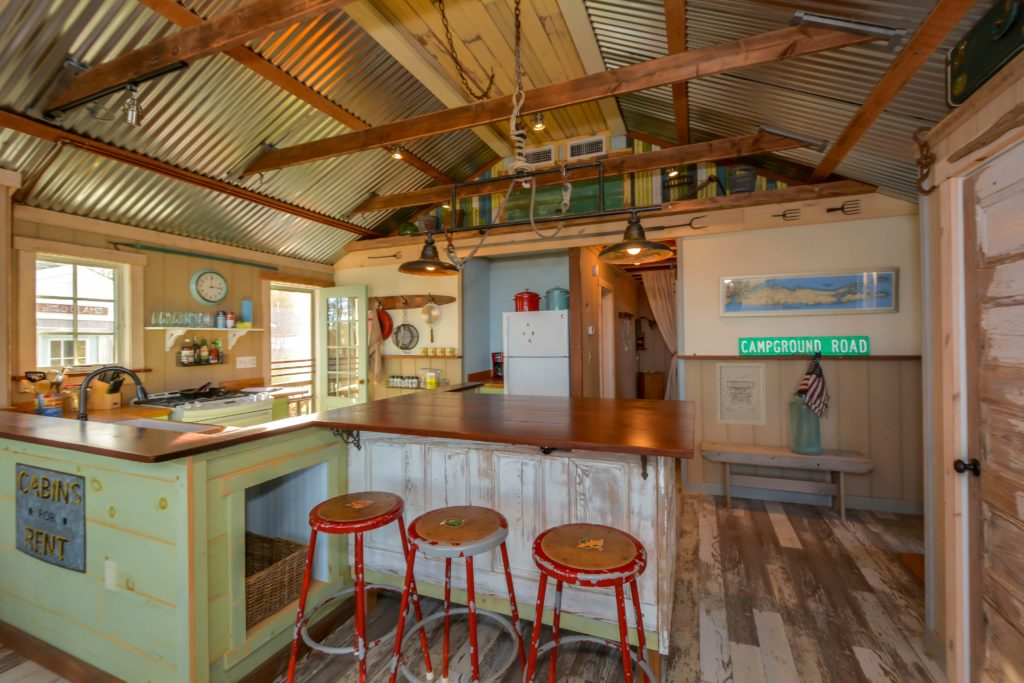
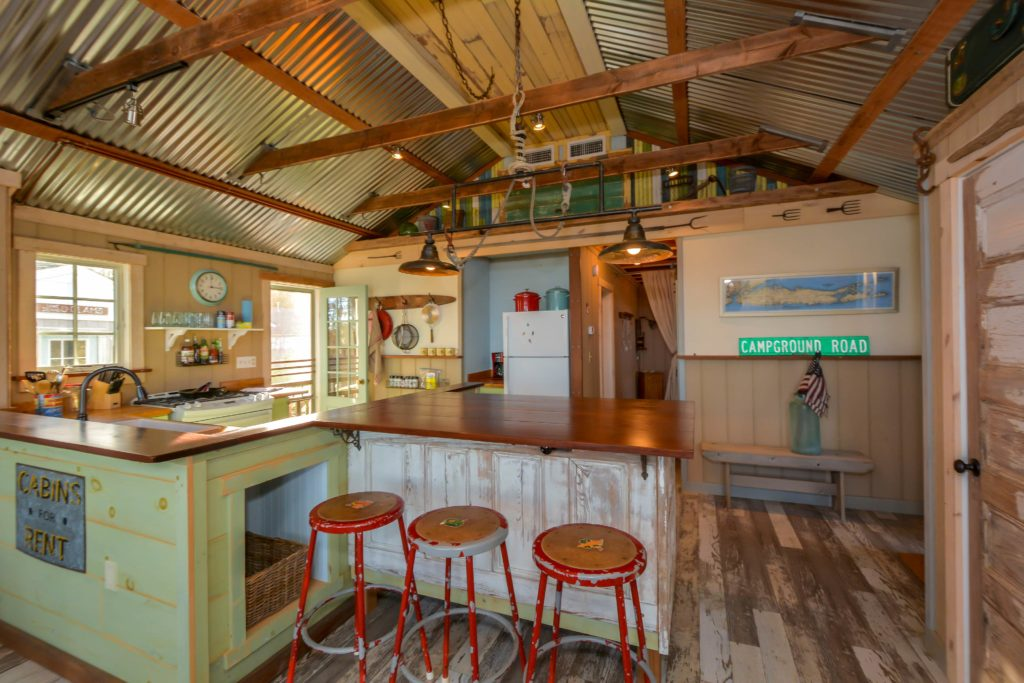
- wall art [715,362,767,427]
